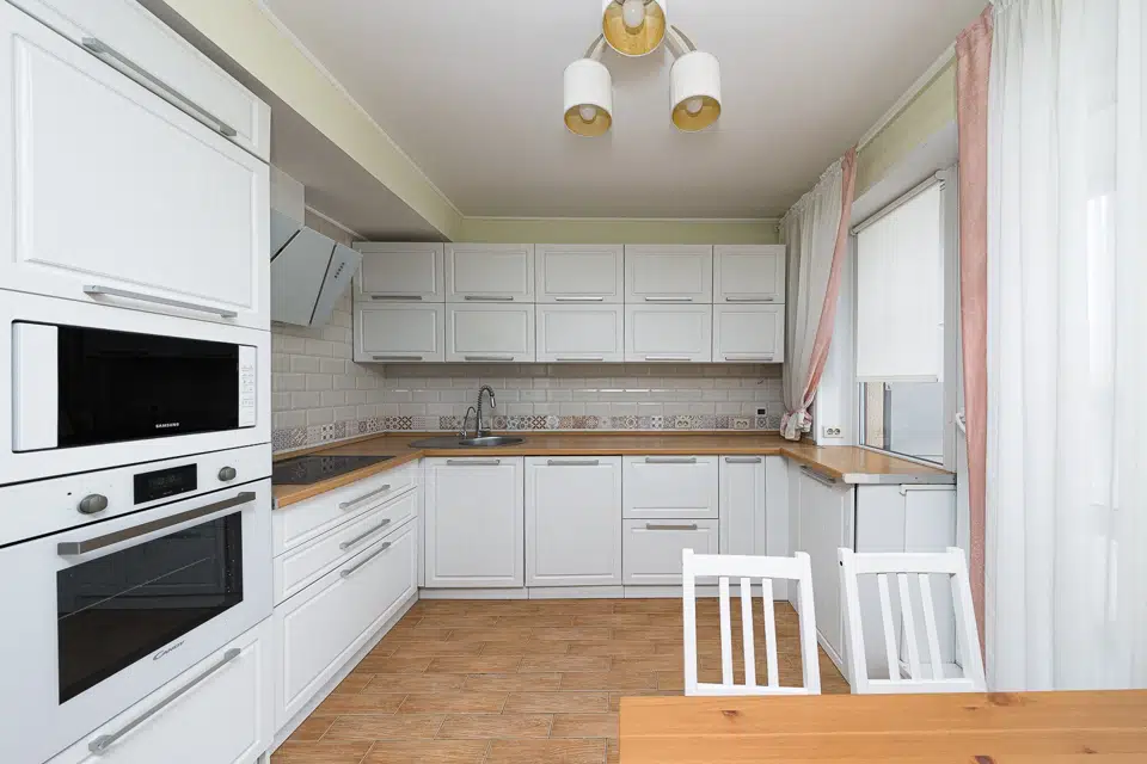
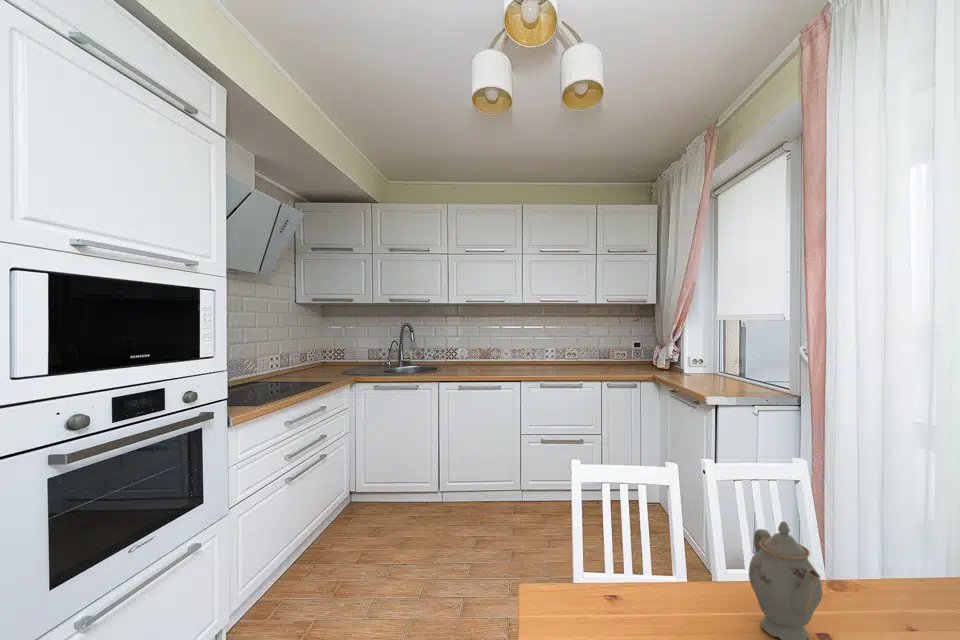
+ chinaware [748,520,823,640]
